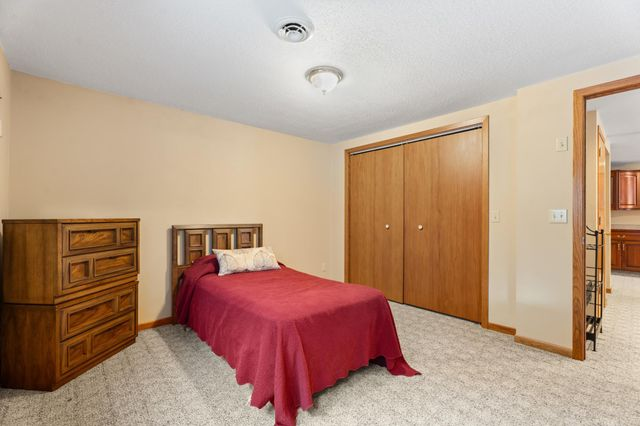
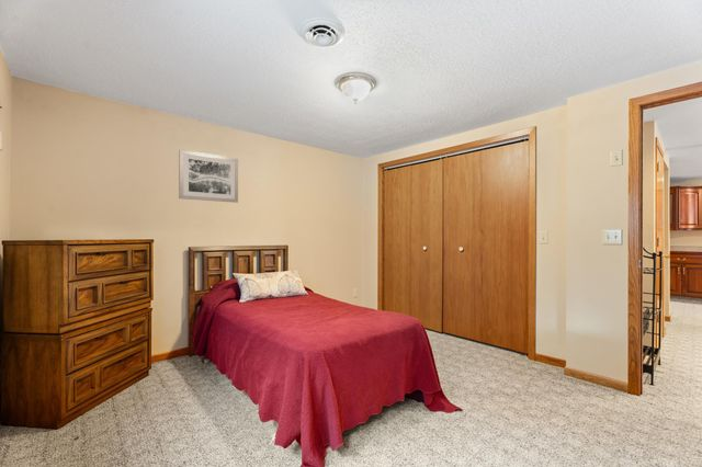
+ wall art [178,148,239,204]
